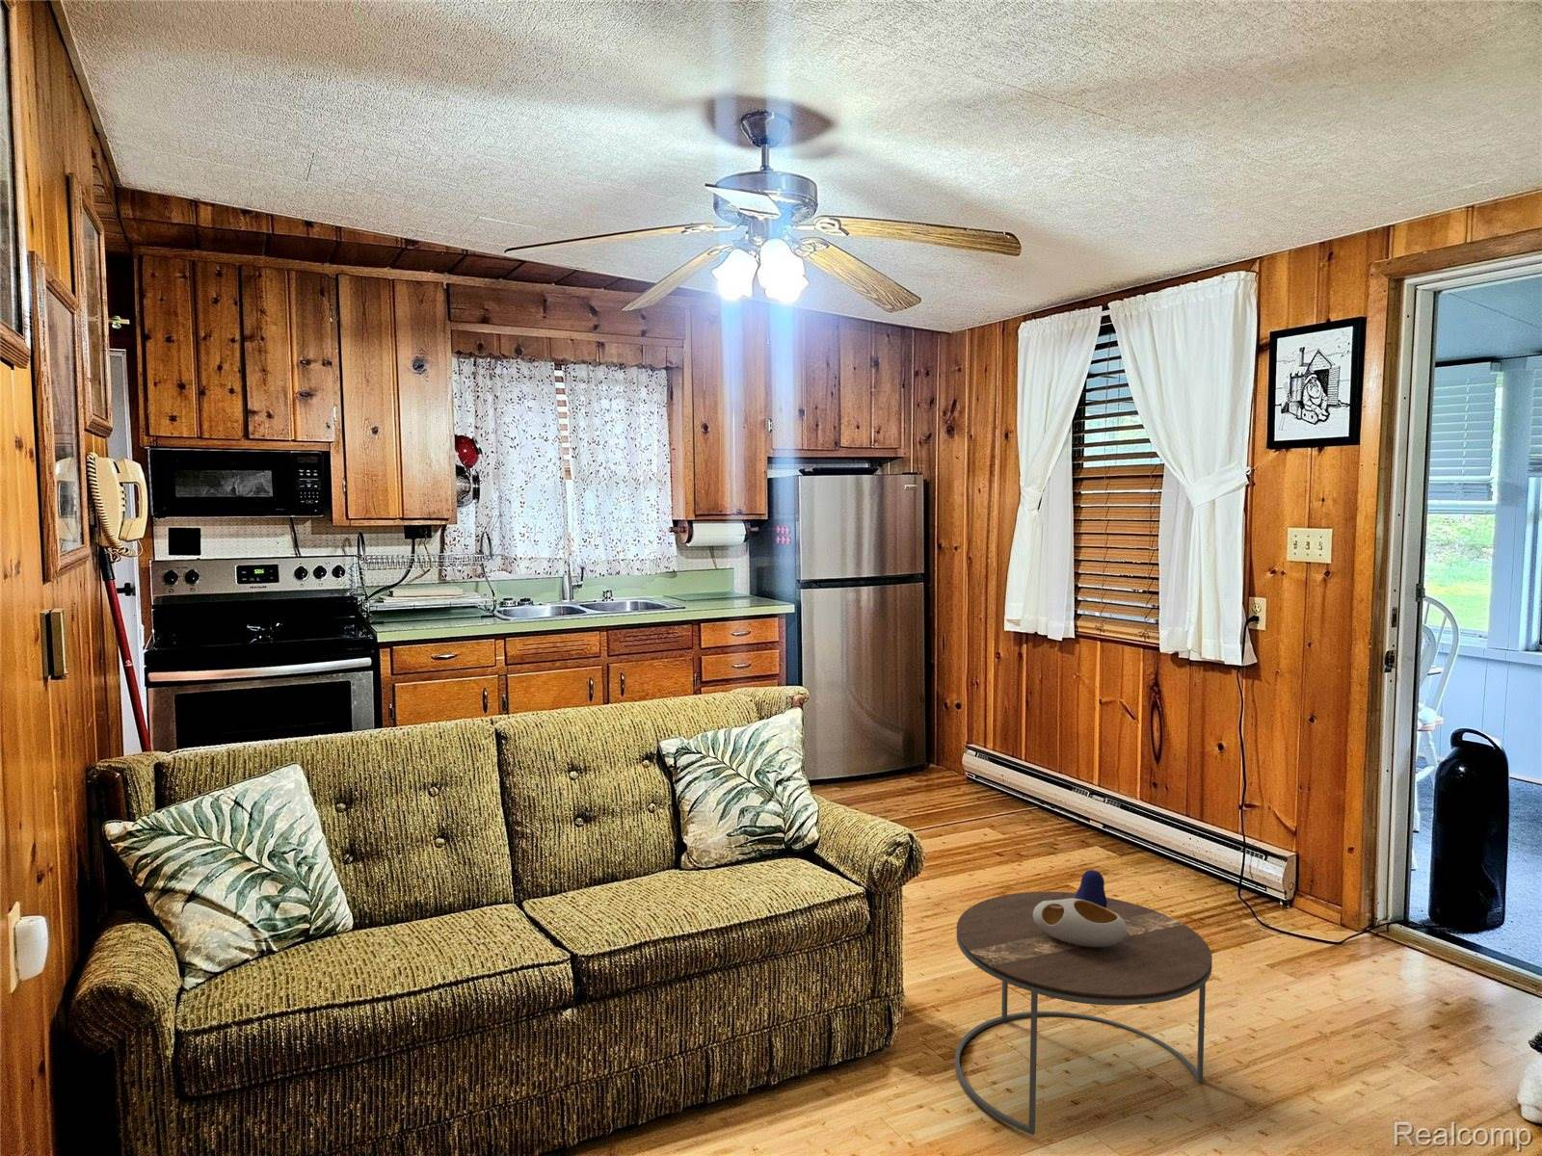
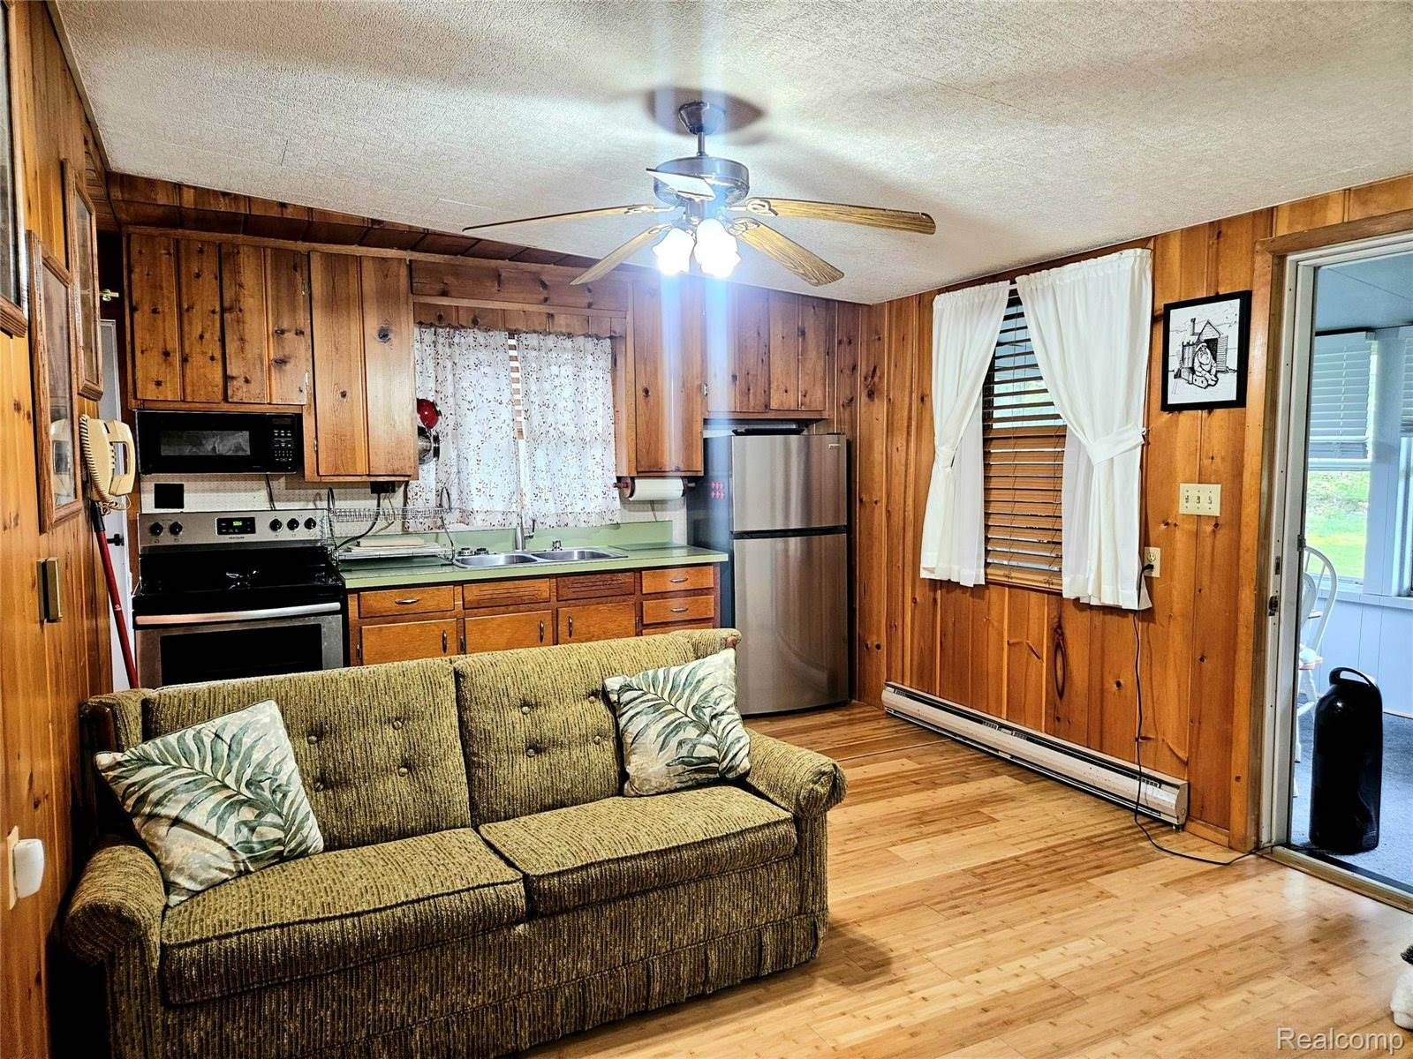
- side table [954,869,1213,1135]
